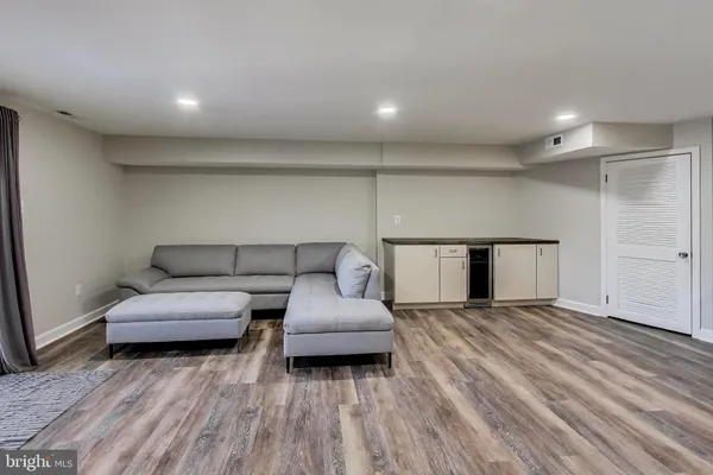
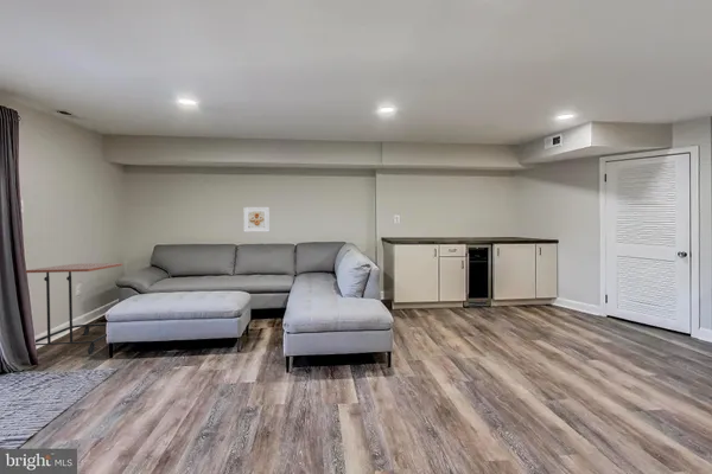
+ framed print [242,206,271,233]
+ side table [25,262,123,356]
